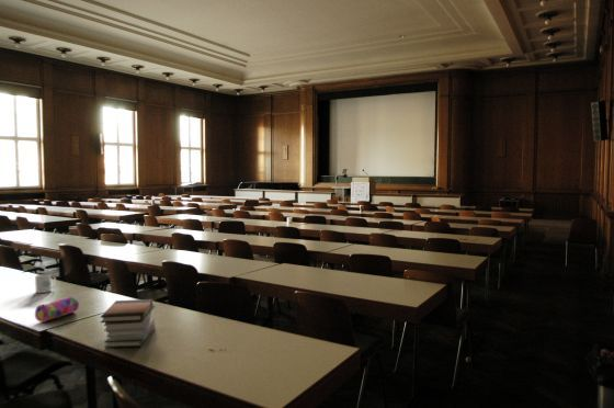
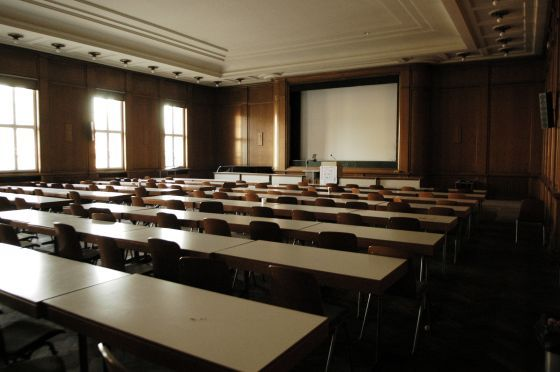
- book stack [100,298,156,349]
- mug [34,273,57,294]
- pencil case [34,296,80,324]
